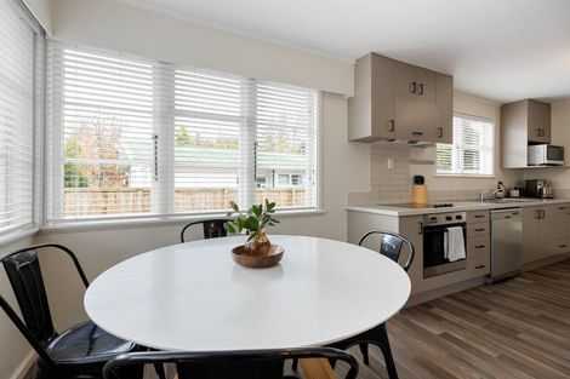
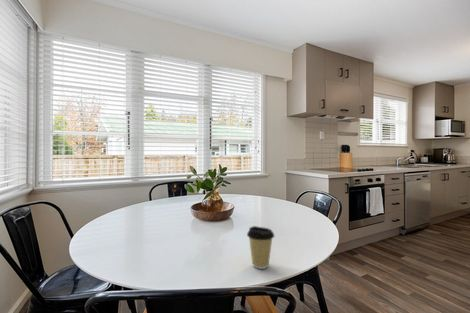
+ coffee cup [246,225,275,270]
